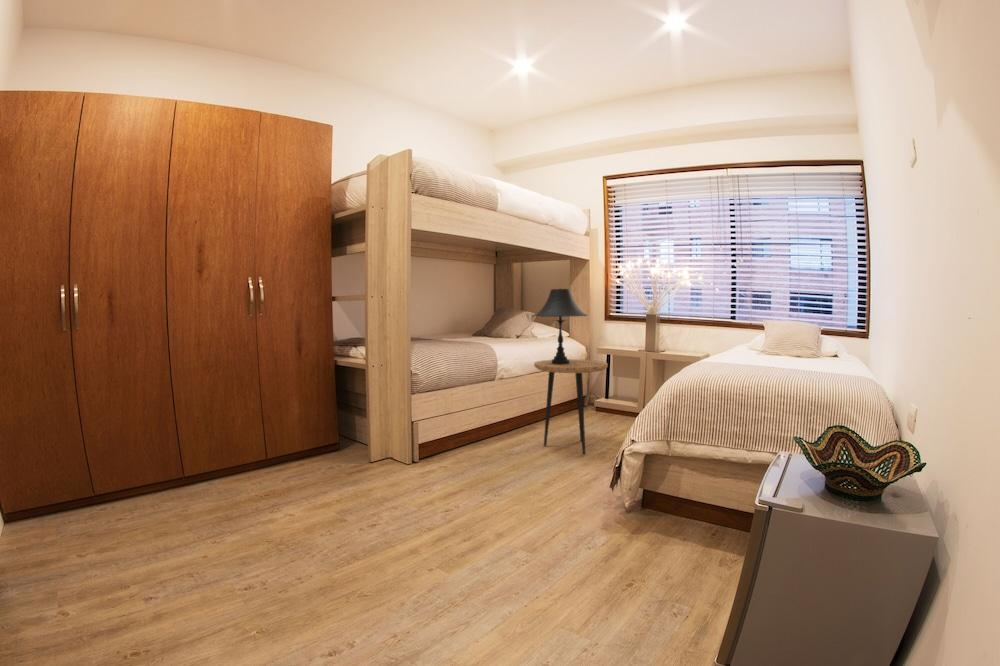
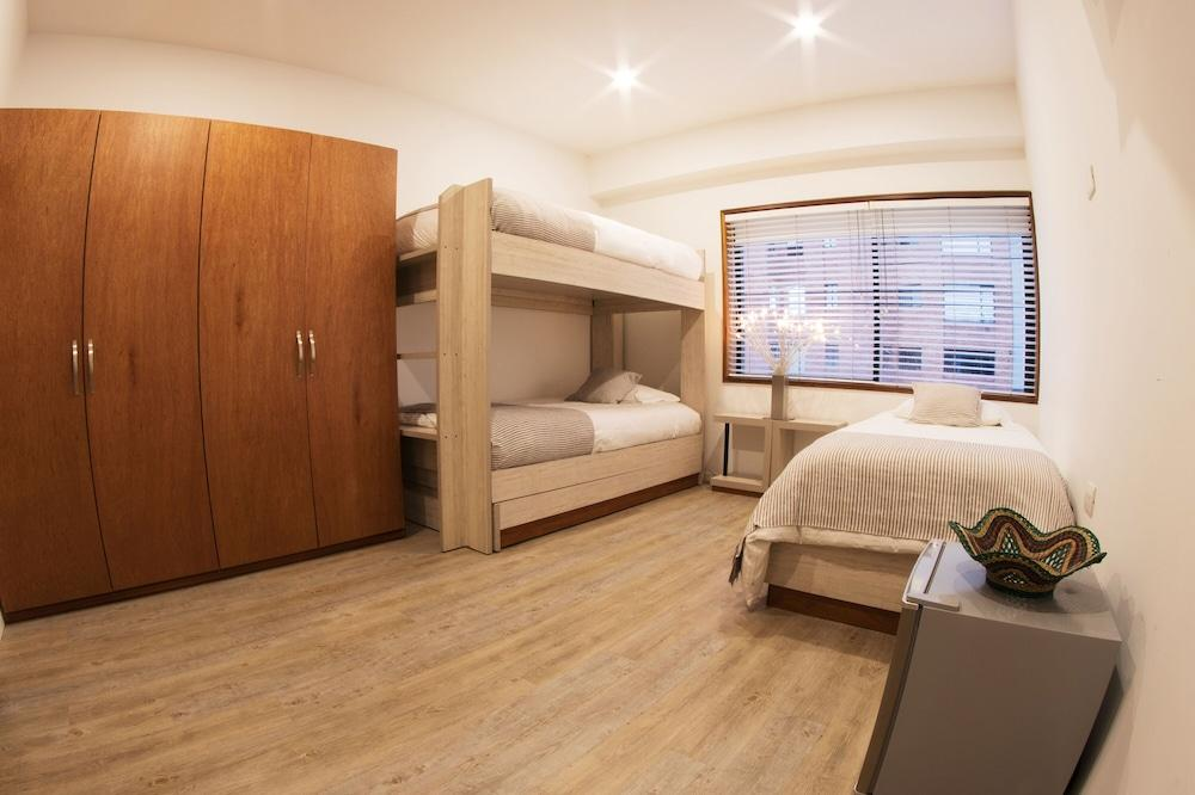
- side table [533,358,608,455]
- table lamp [532,288,589,364]
